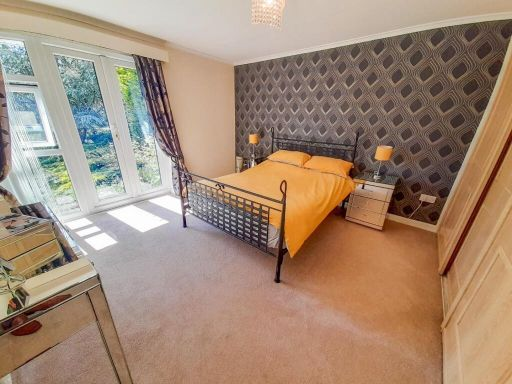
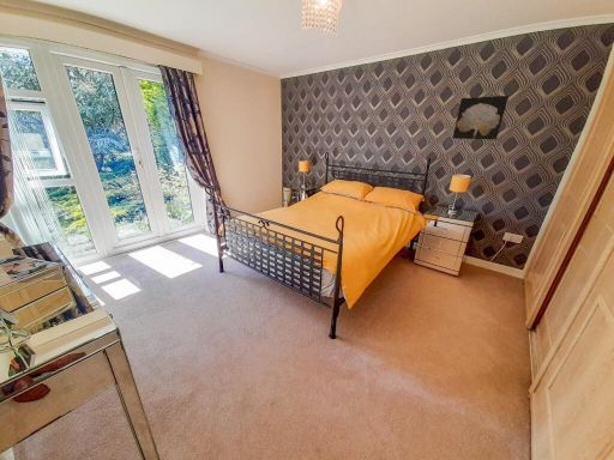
+ wall art [451,95,510,140]
